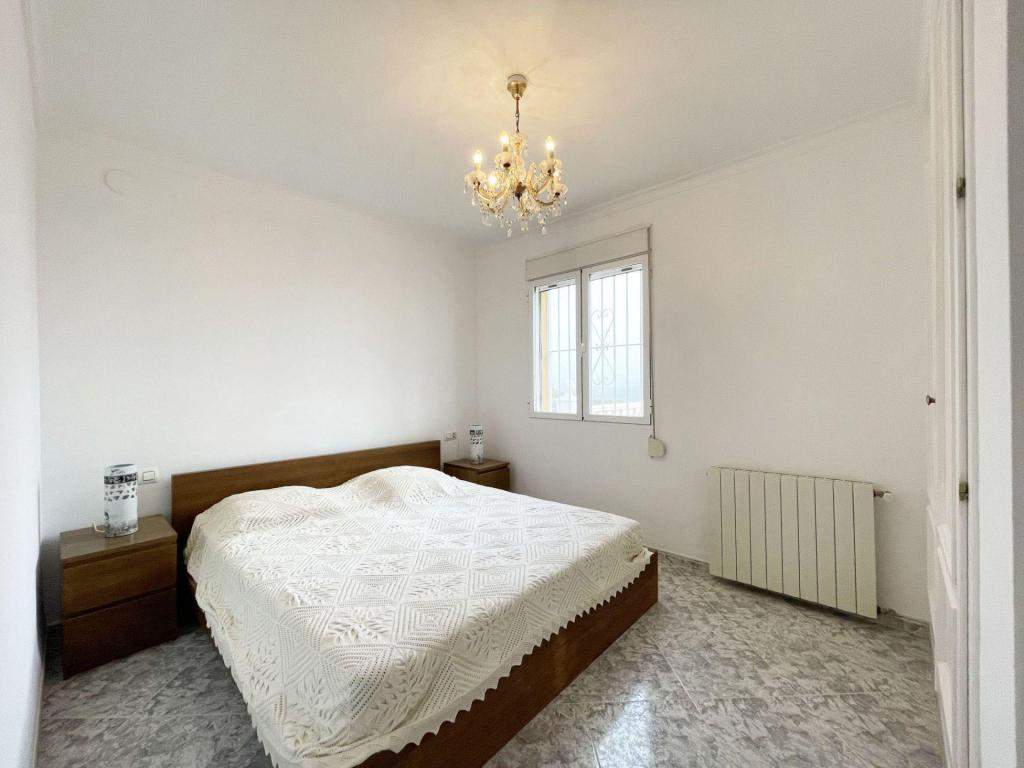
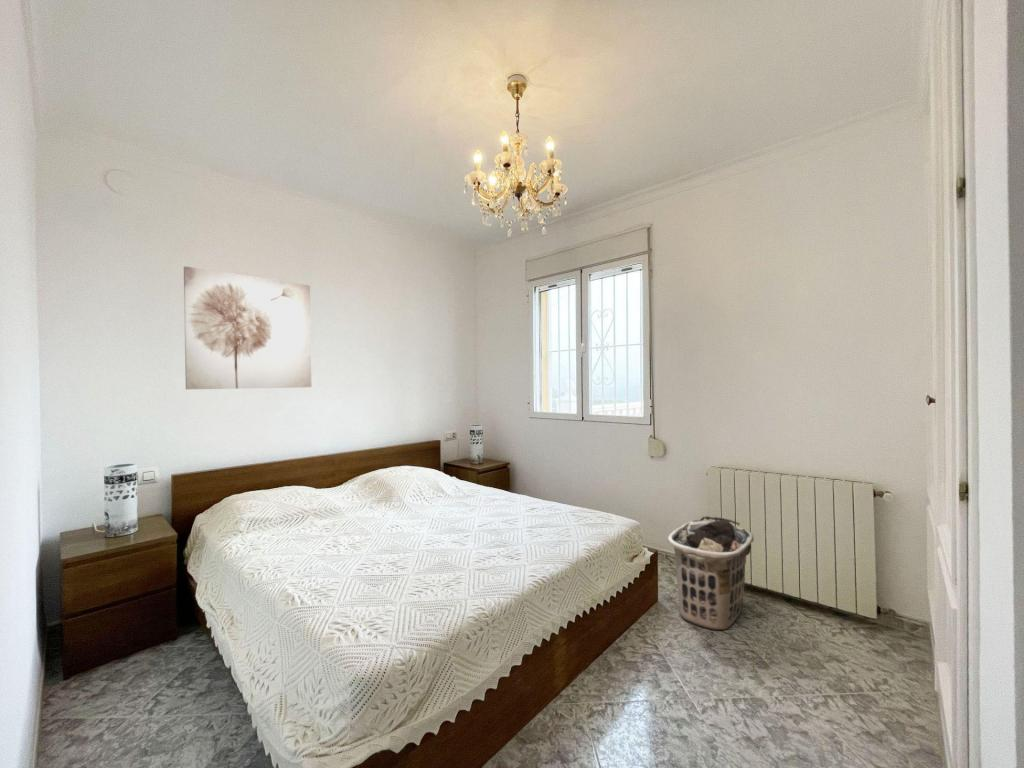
+ wall art [183,265,312,390]
+ clothes hamper [667,515,755,631]
